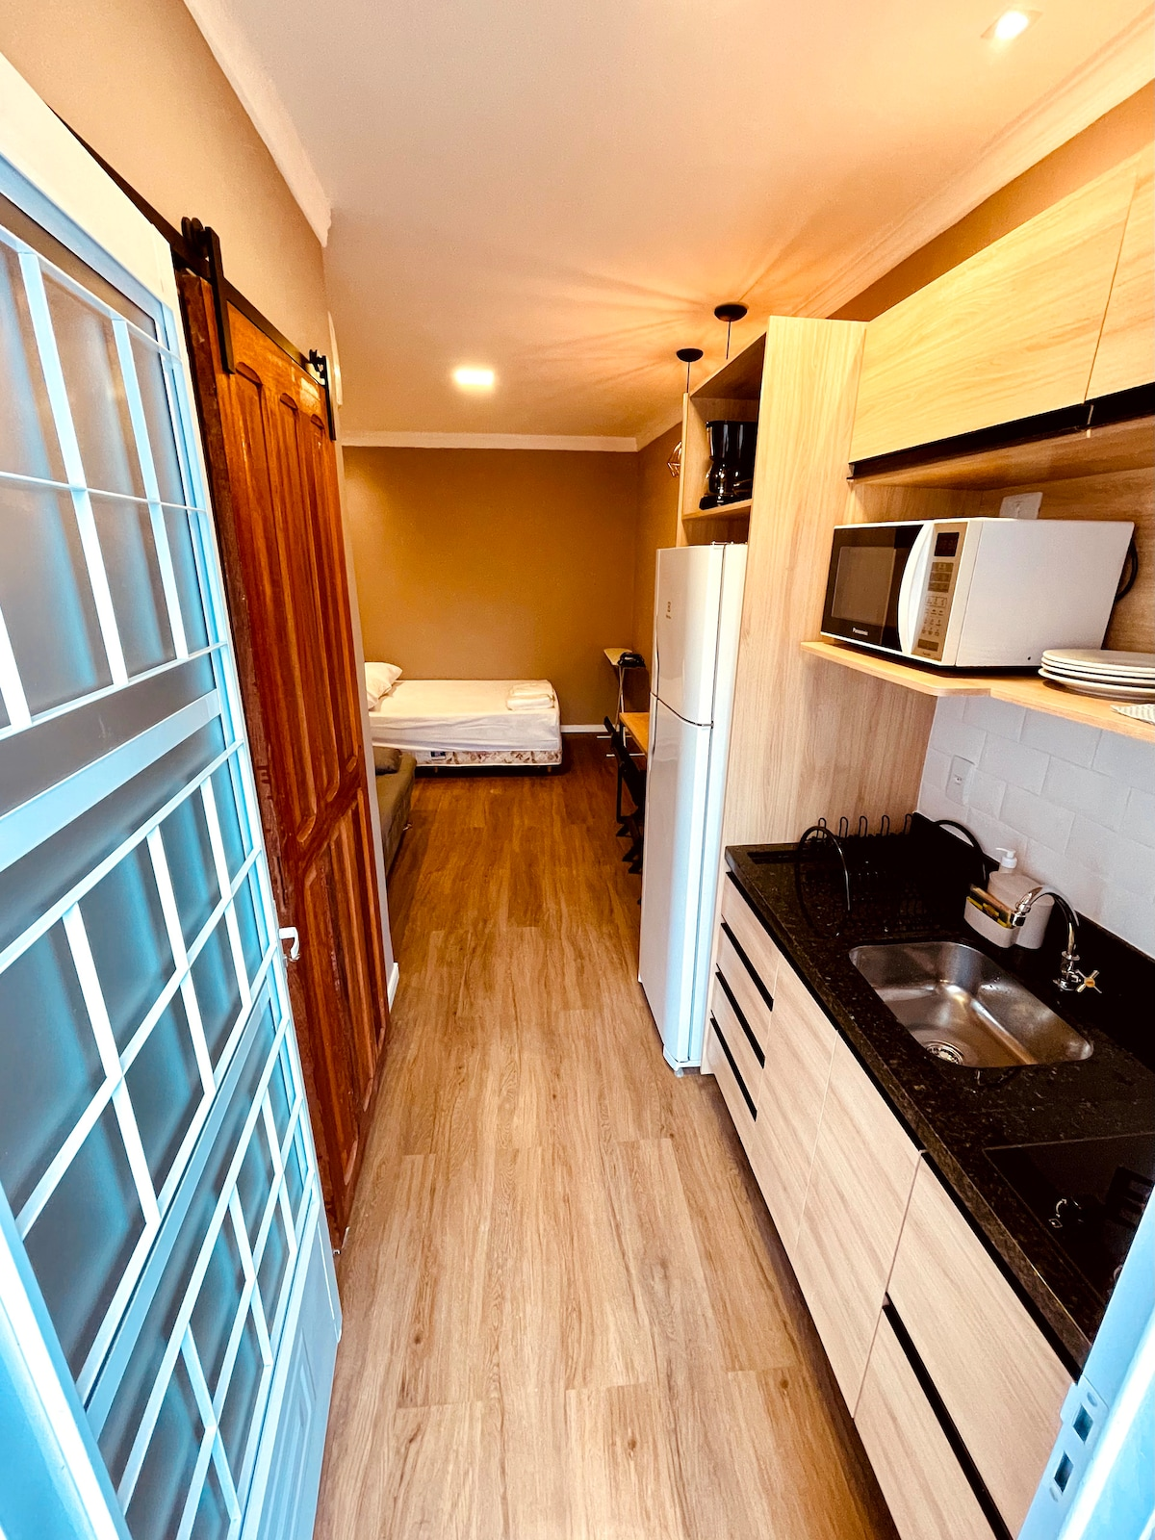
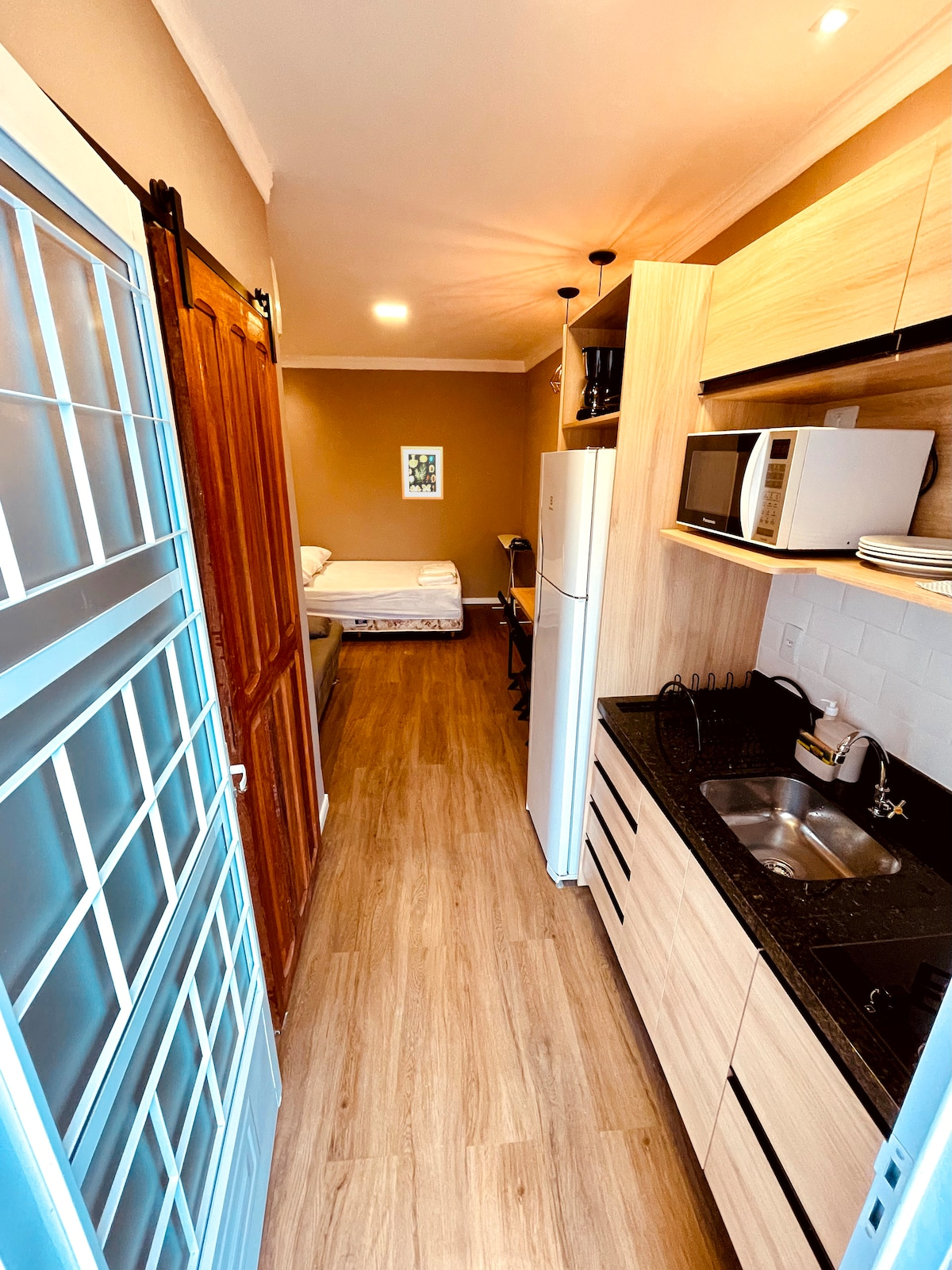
+ wall art [400,445,444,500]
